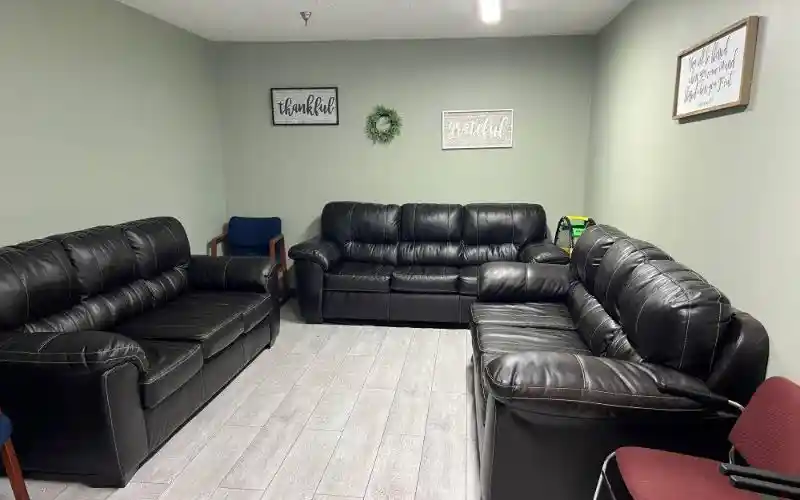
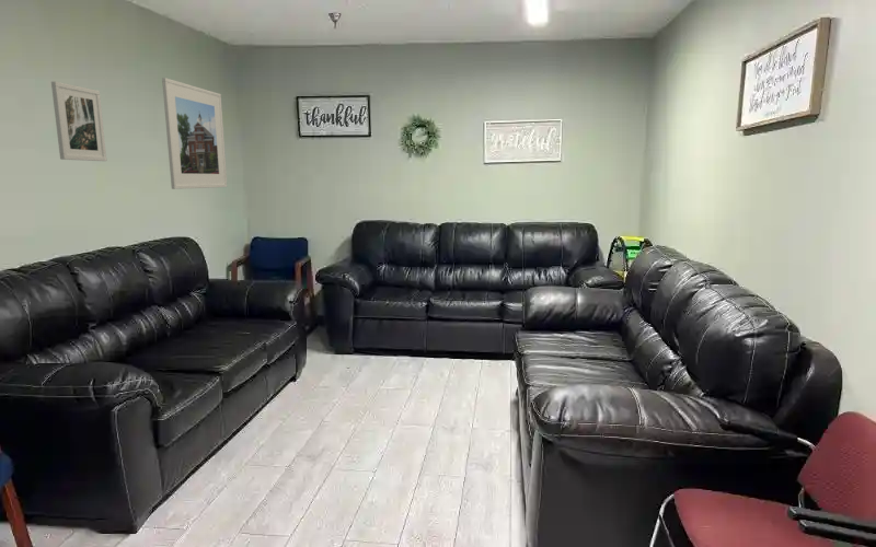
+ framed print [50,80,107,162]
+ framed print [161,77,228,190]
